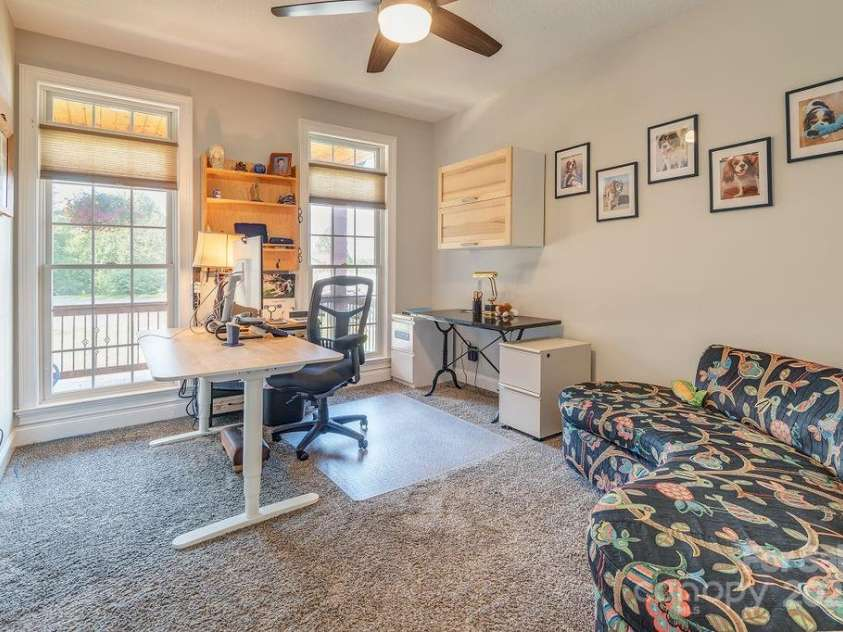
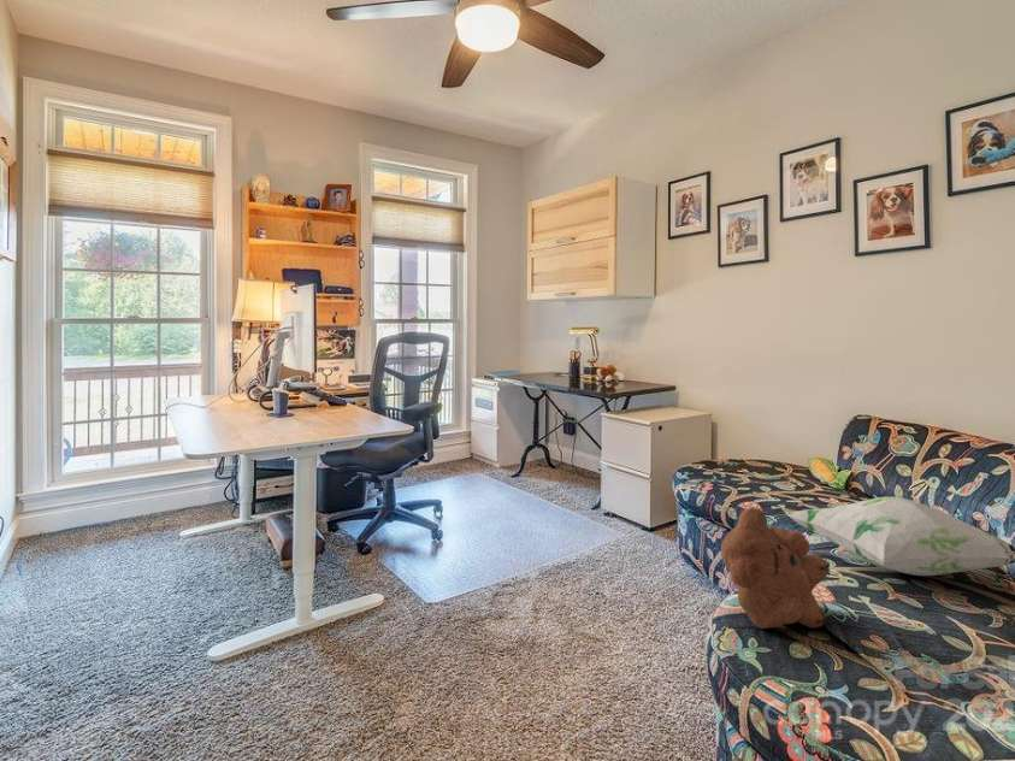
+ decorative pillow [787,495,1015,577]
+ teddy bear [720,507,831,630]
